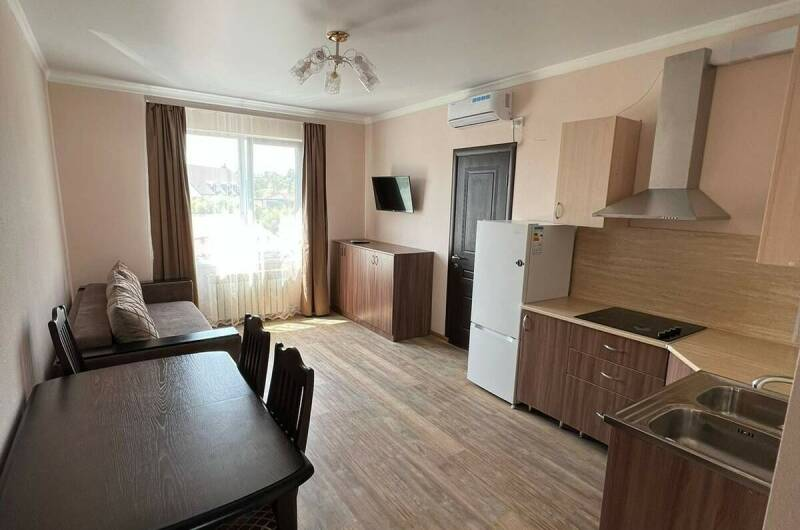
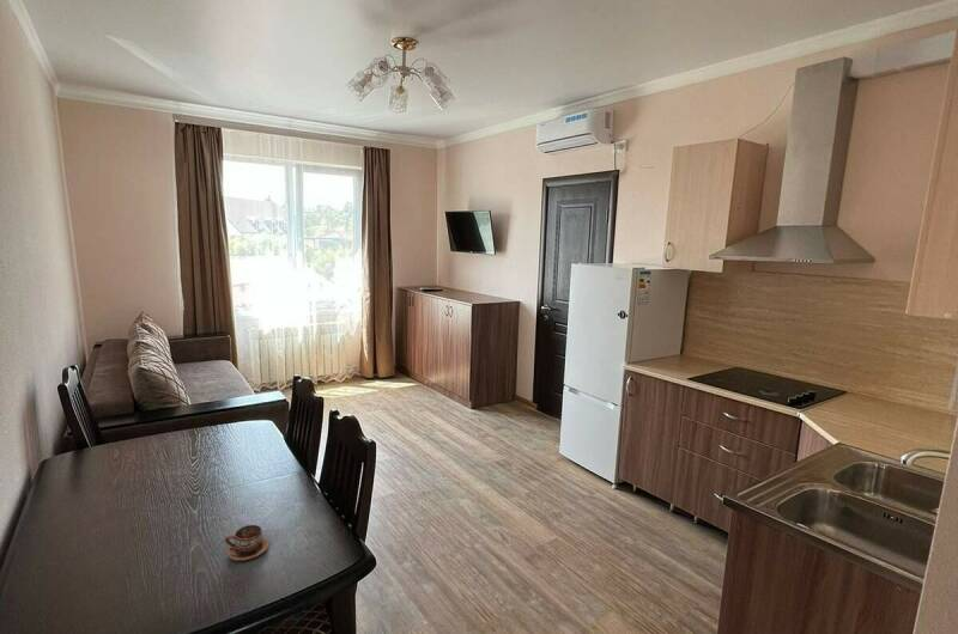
+ cup [224,524,269,562]
